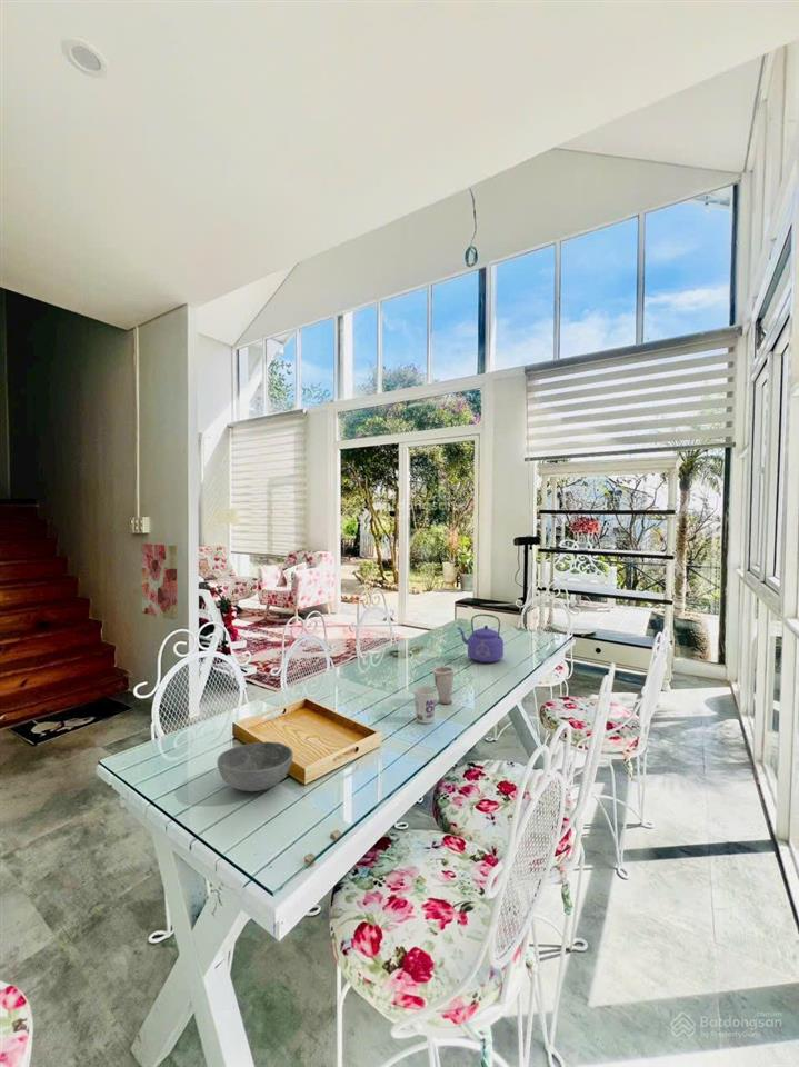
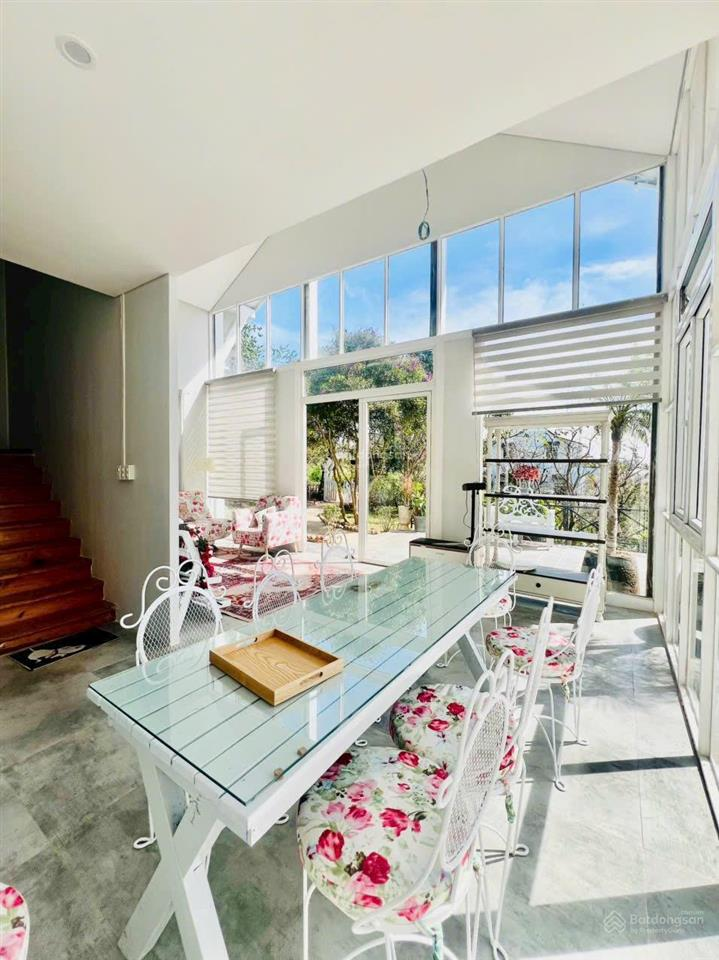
- bowl [216,740,294,792]
- kettle [456,614,505,664]
- cup [431,666,456,705]
- cup [412,685,438,725]
- wall art [140,542,179,621]
